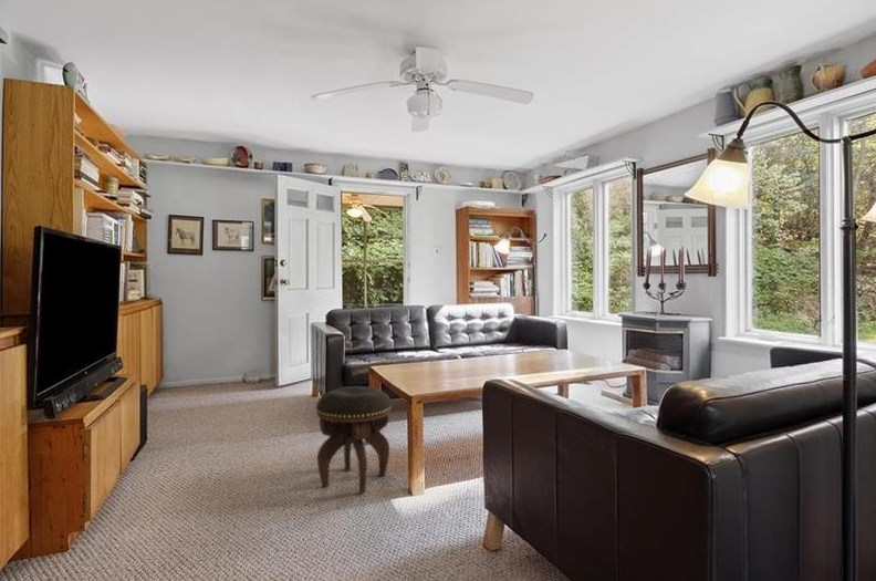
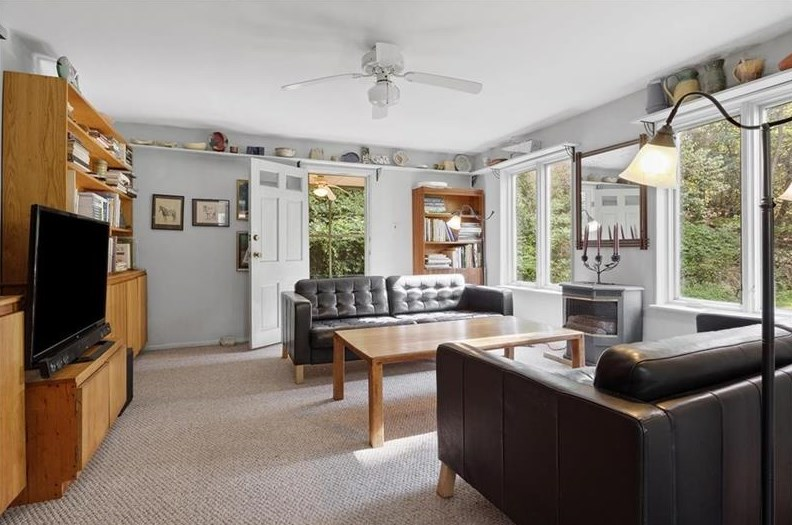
- footstool [315,385,393,494]
